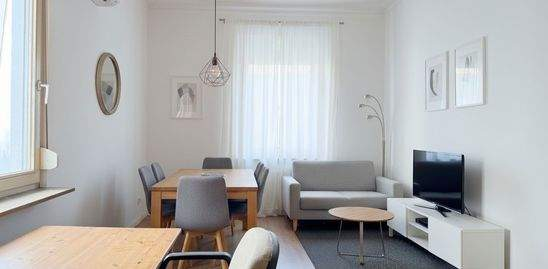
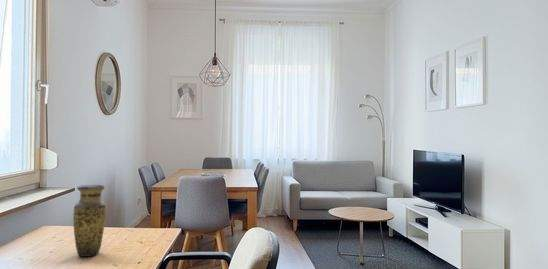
+ vase [72,184,107,258]
